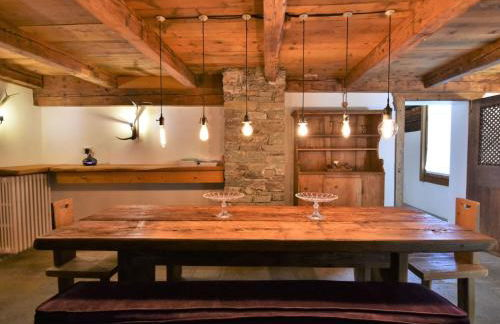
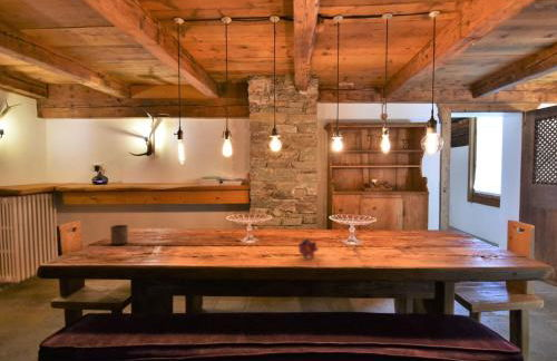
+ cup [109,224,129,246]
+ flower [297,237,320,258]
